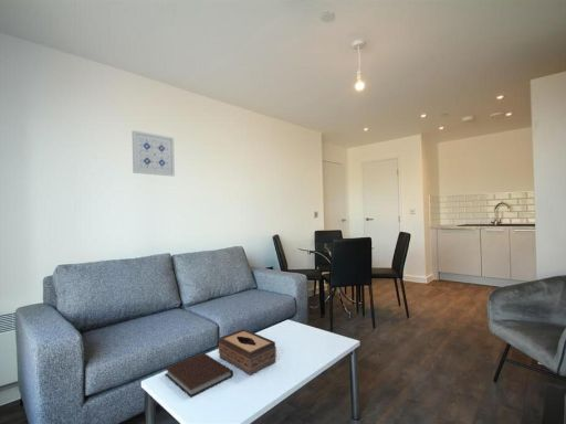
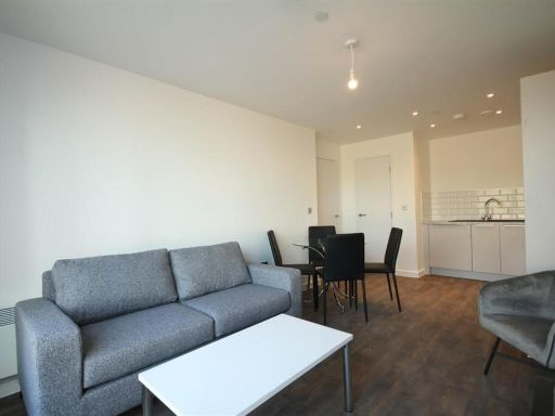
- wall art [132,129,176,177]
- notebook [164,352,234,399]
- tissue box [218,328,277,377]
